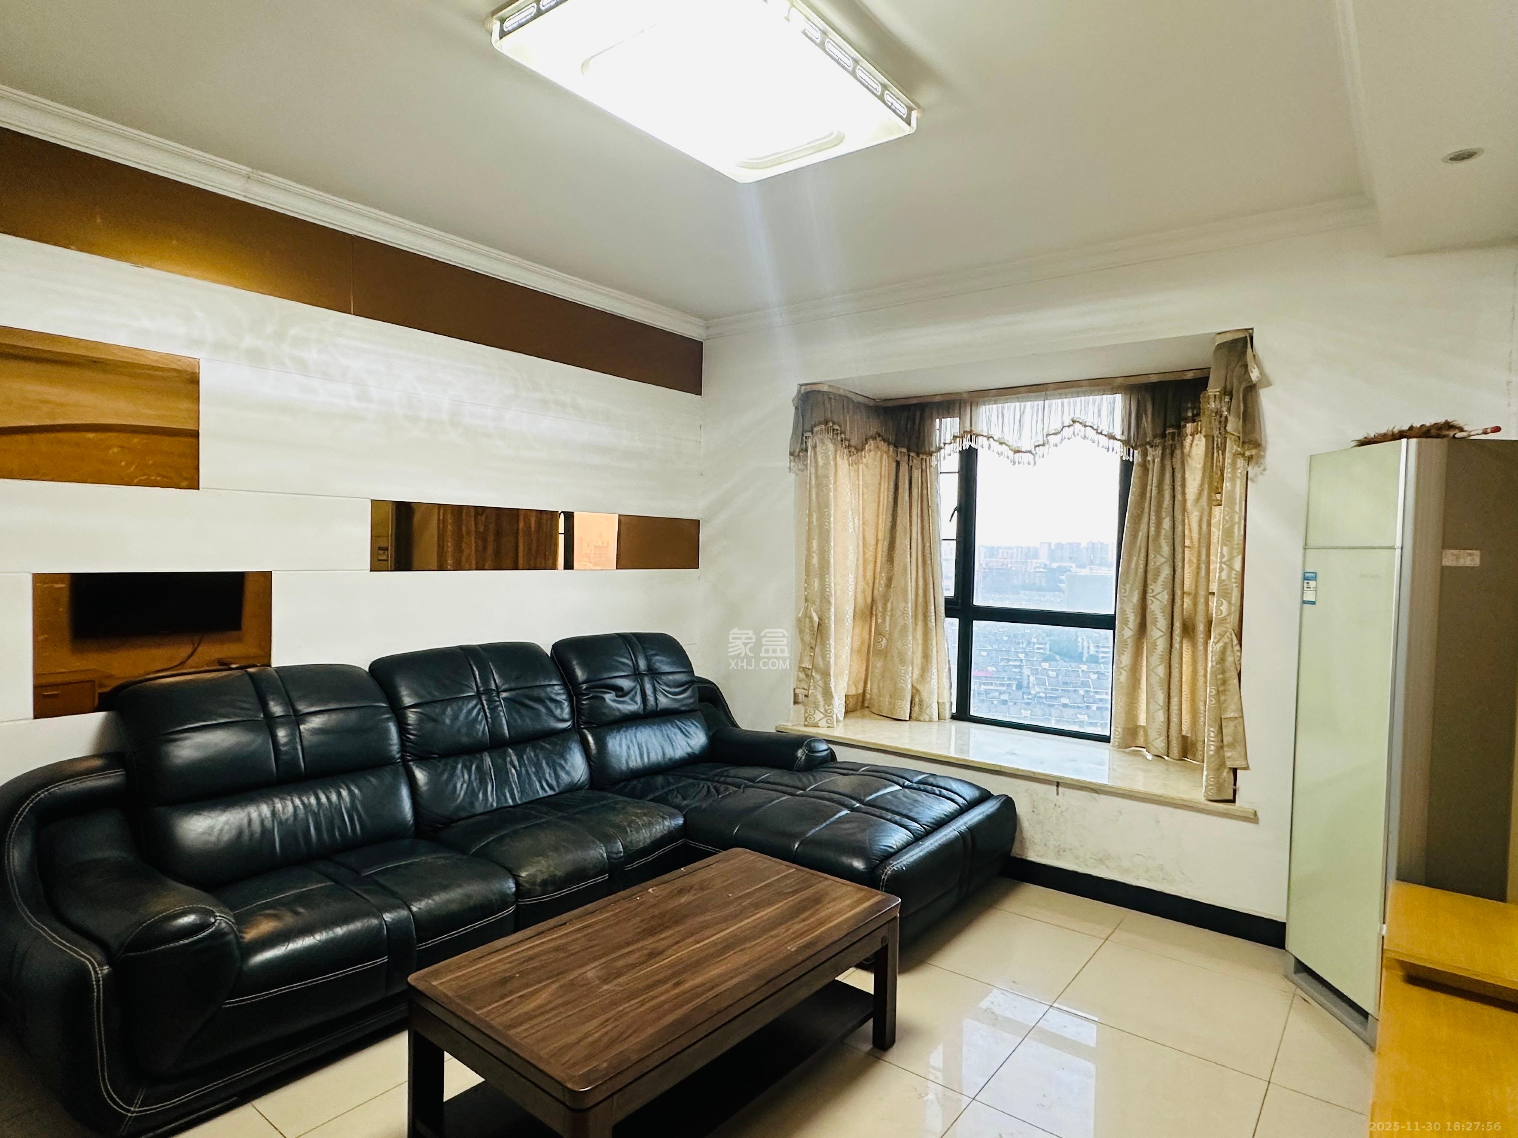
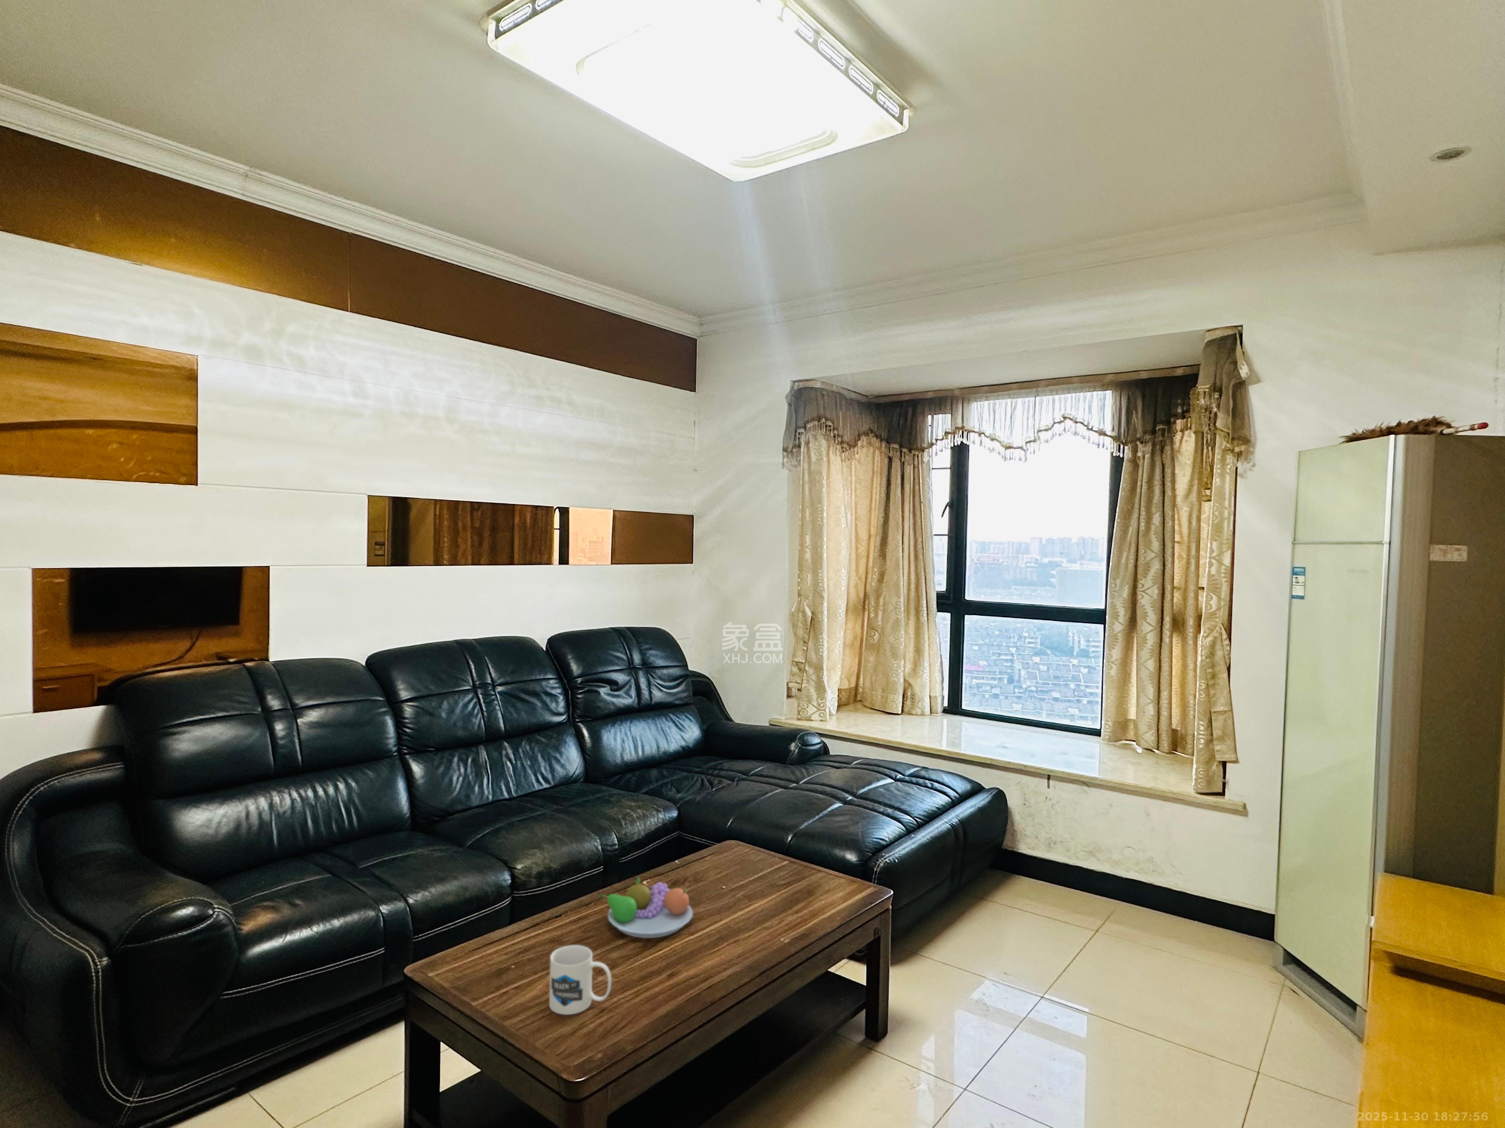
+ mug [549,944,611,1015]
+ fruit bowl [600,877,693,938]
